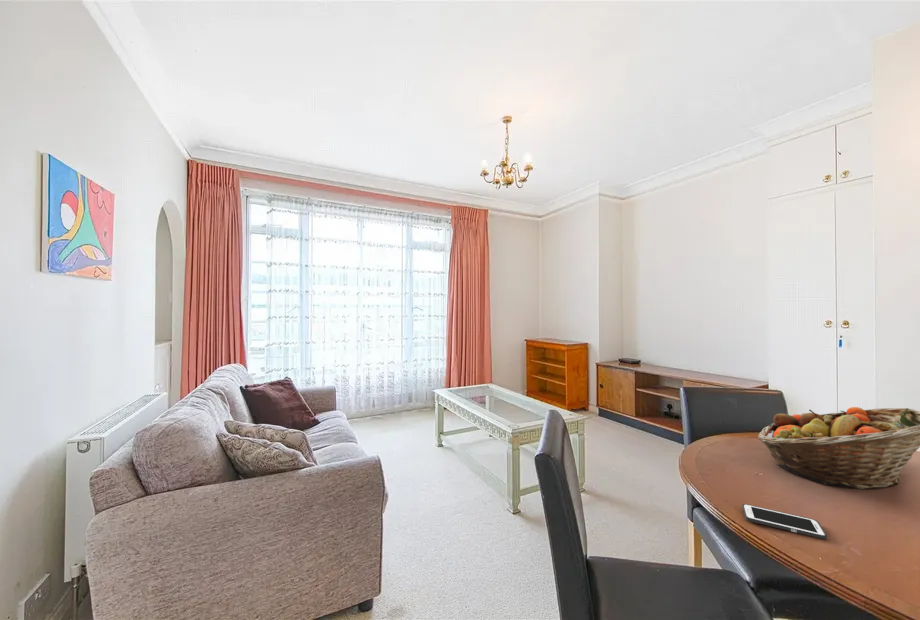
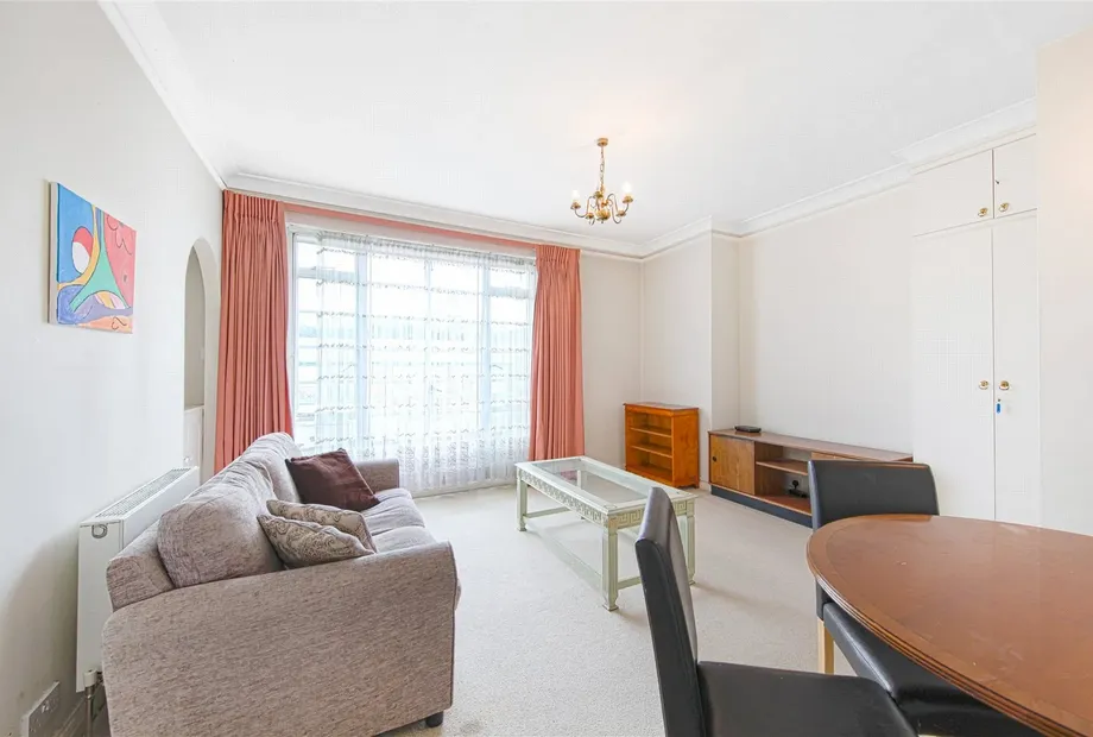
- fruit basket [757,406,920,490]
- cell phone [741,503,828,540]
